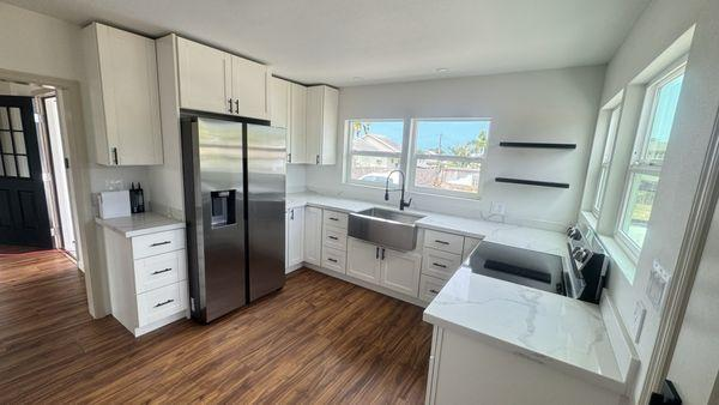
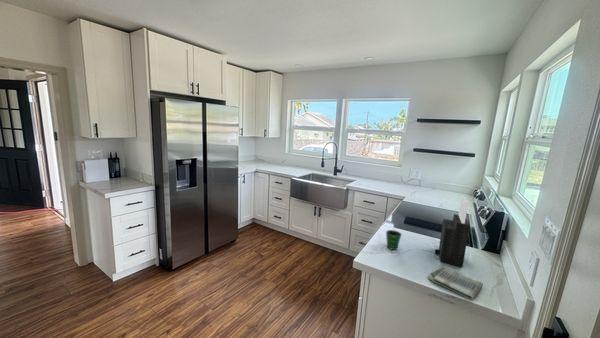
+ cup [385,229,403,251]
+ dish towel [428,266,484,301]
+ knife block [434,195,471,268]
